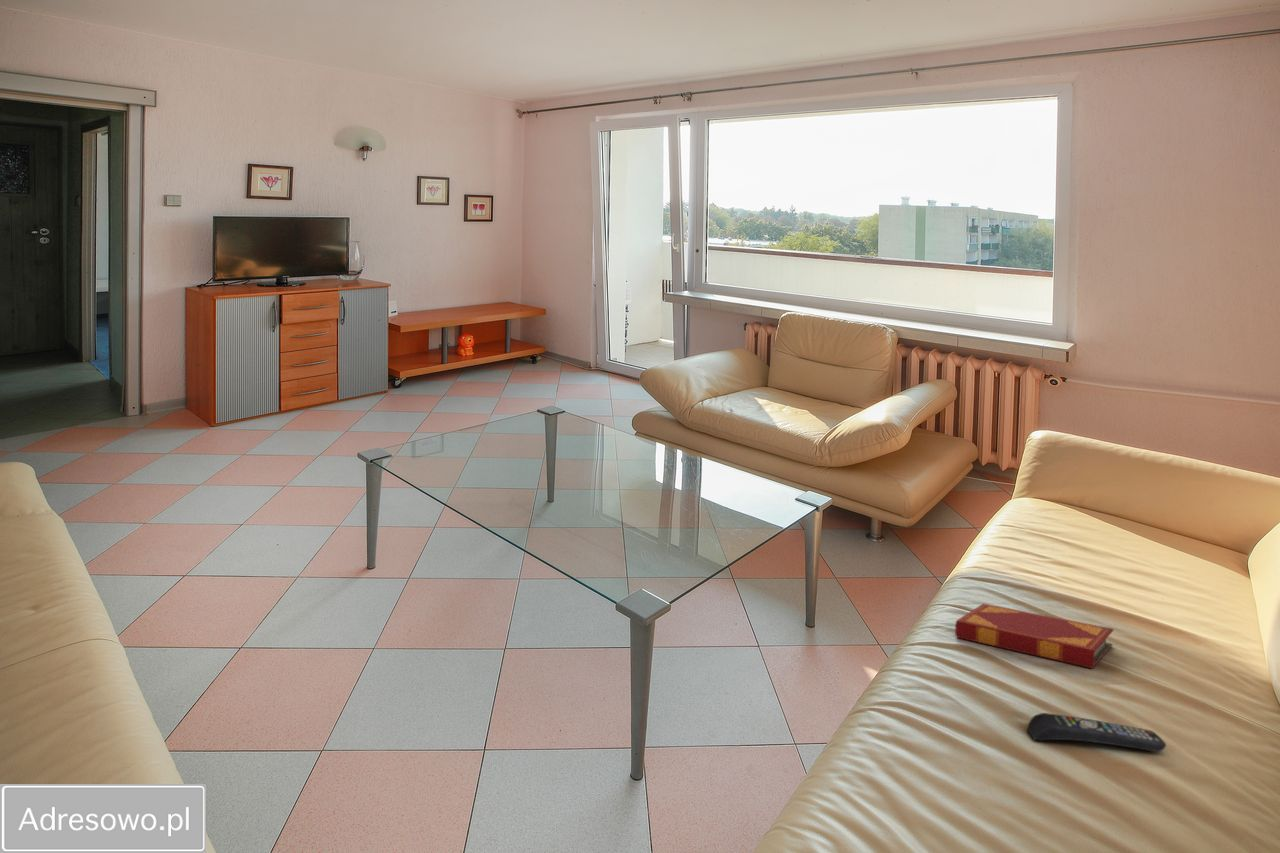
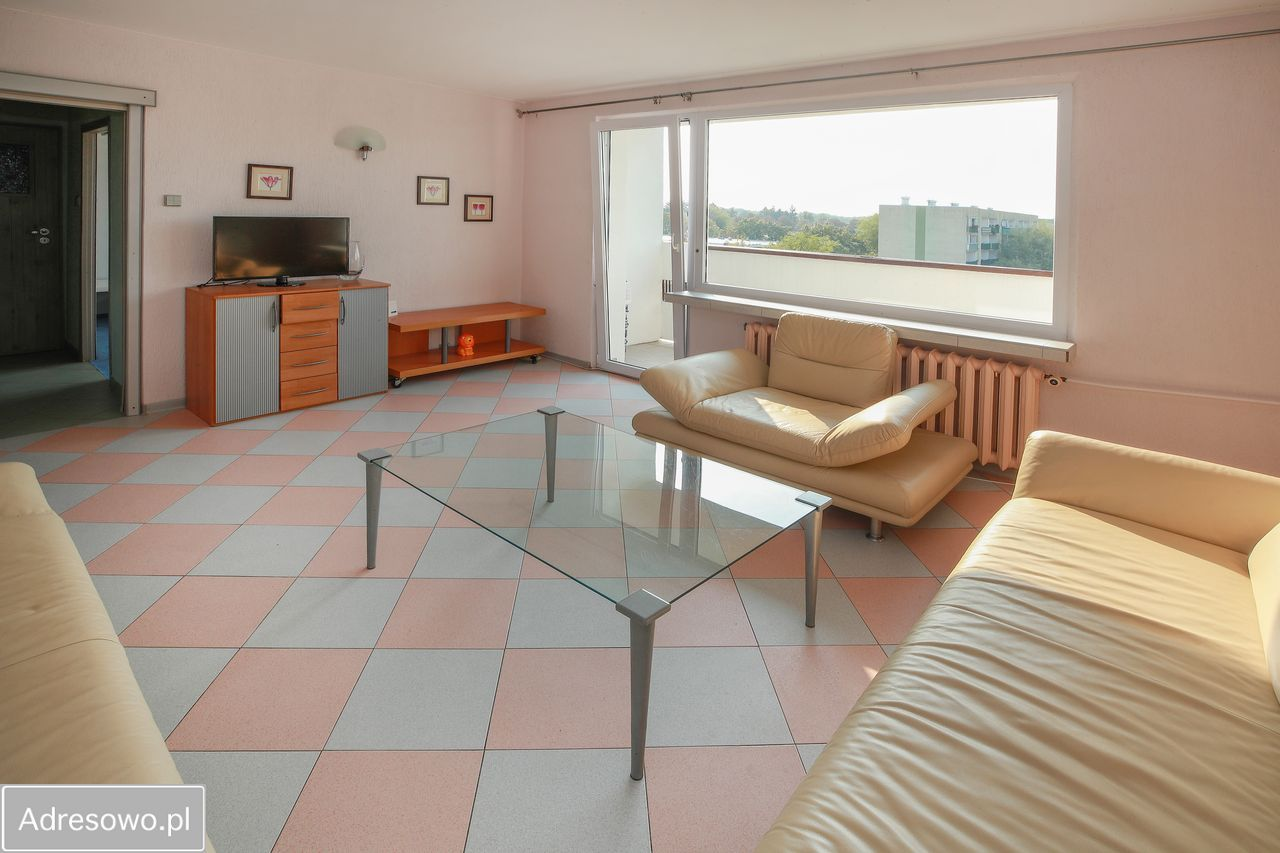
- hardback book [954,603,1115,669]
- remote control [1026,712,1167,753]
